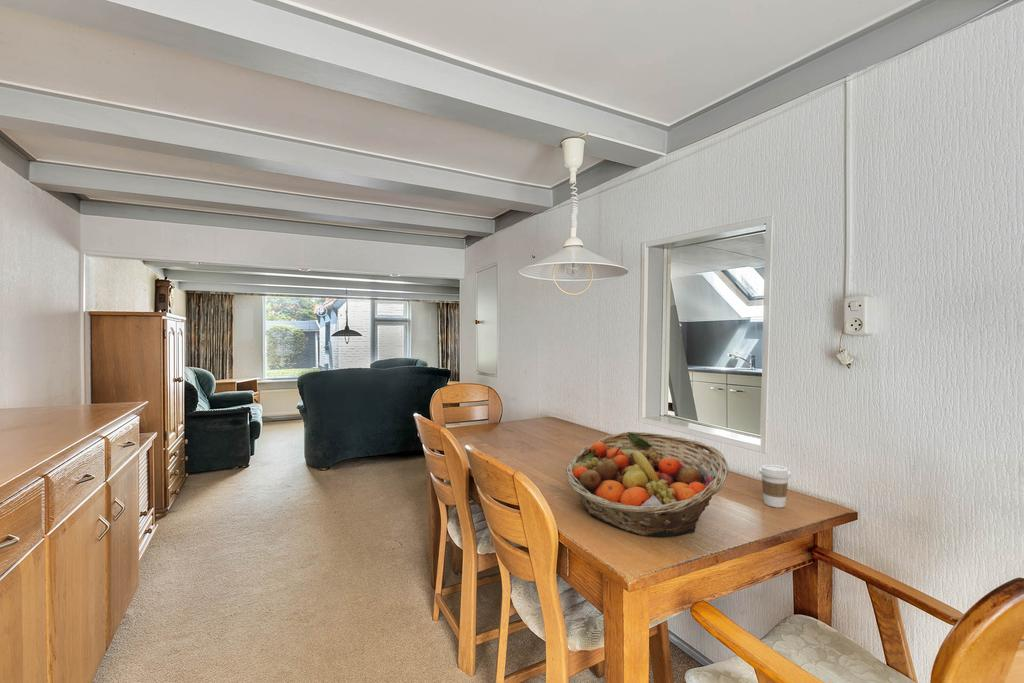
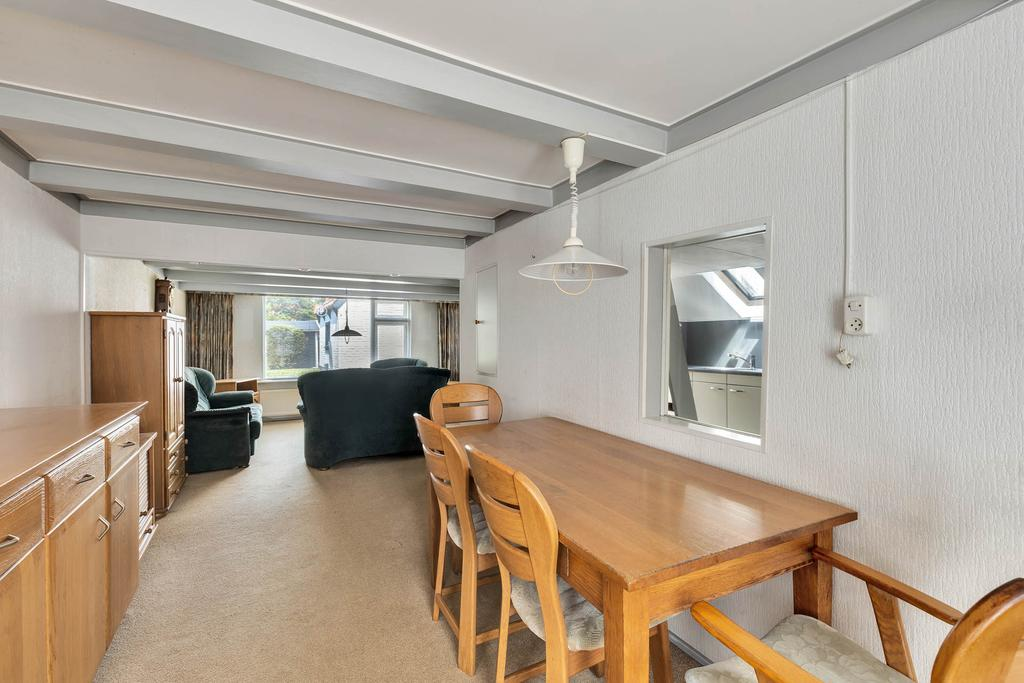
- coffee cup [758,464,792,509]
- fruit basket [565,431,729,537]
